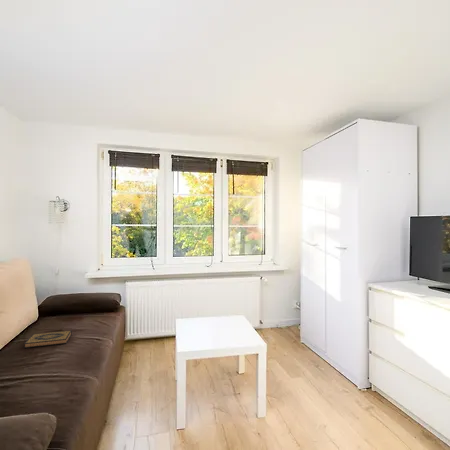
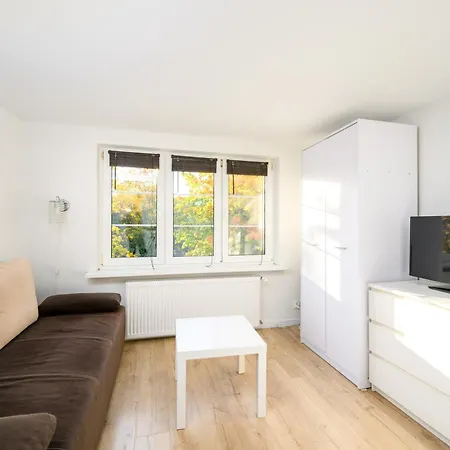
- hardback book [23,330,73,349]
